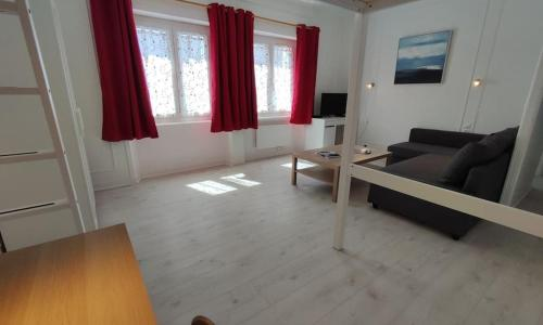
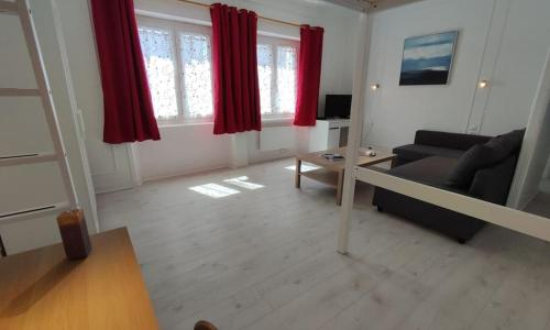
+ candle [55,208,94,261]
